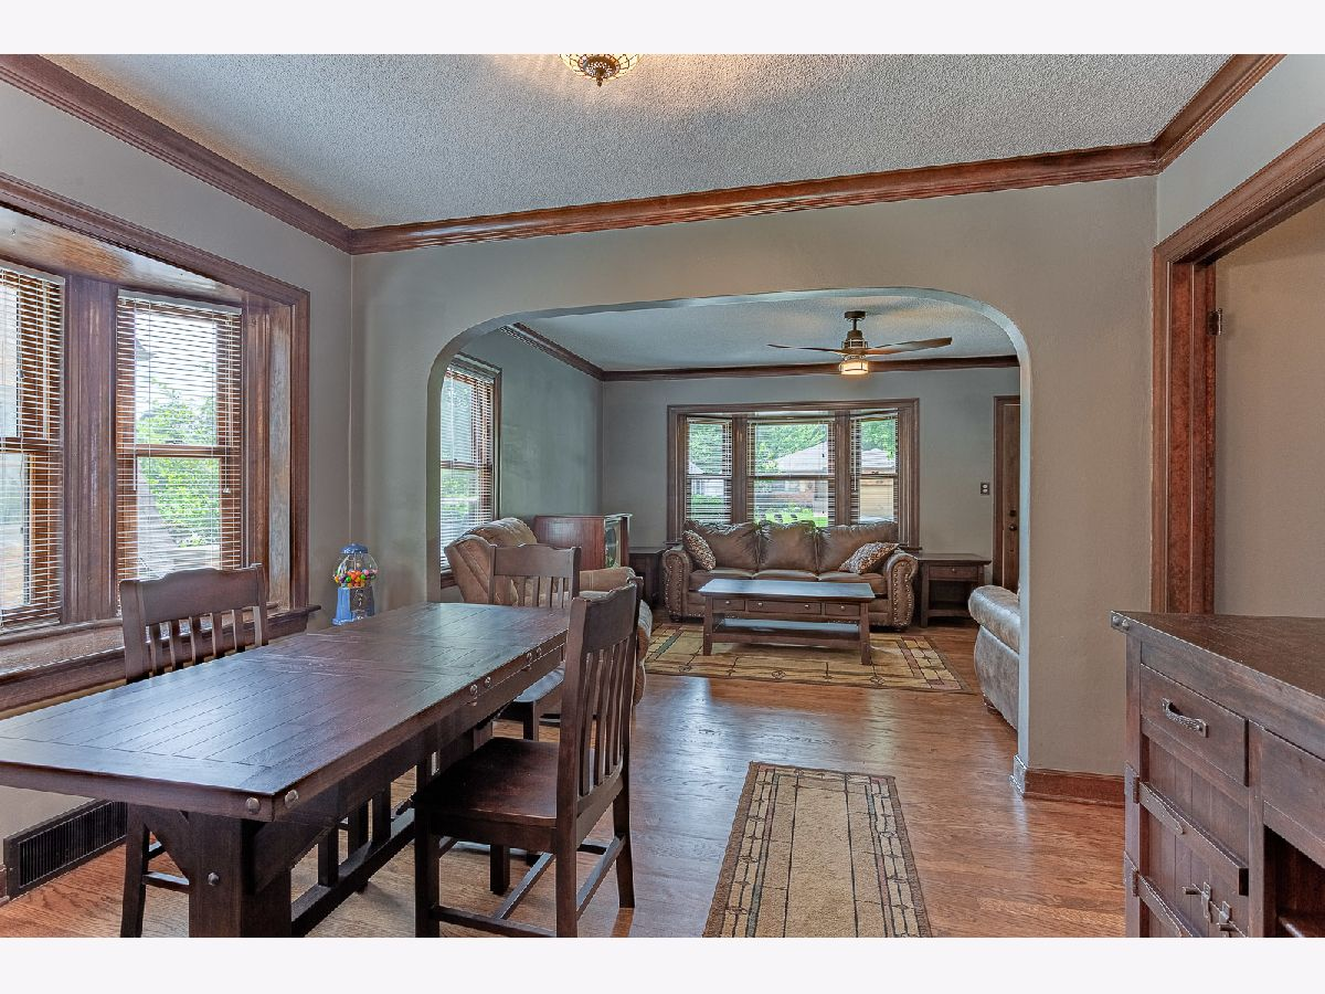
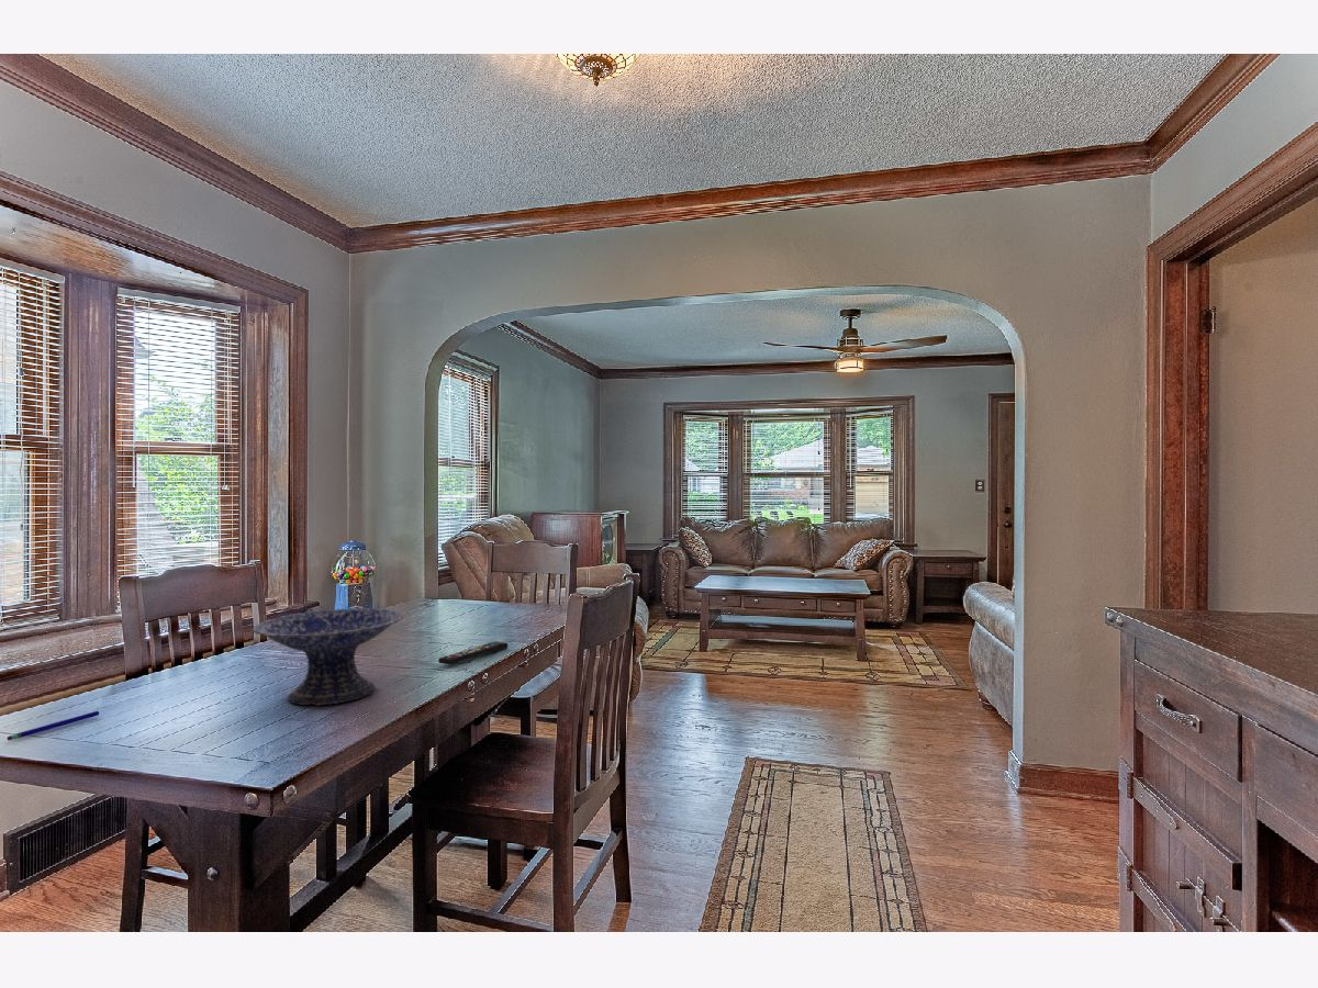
+ remote control [437,641,509,665]
+ pen [7,710,100,741]
+ decorative bowl [252,607,404,706]
